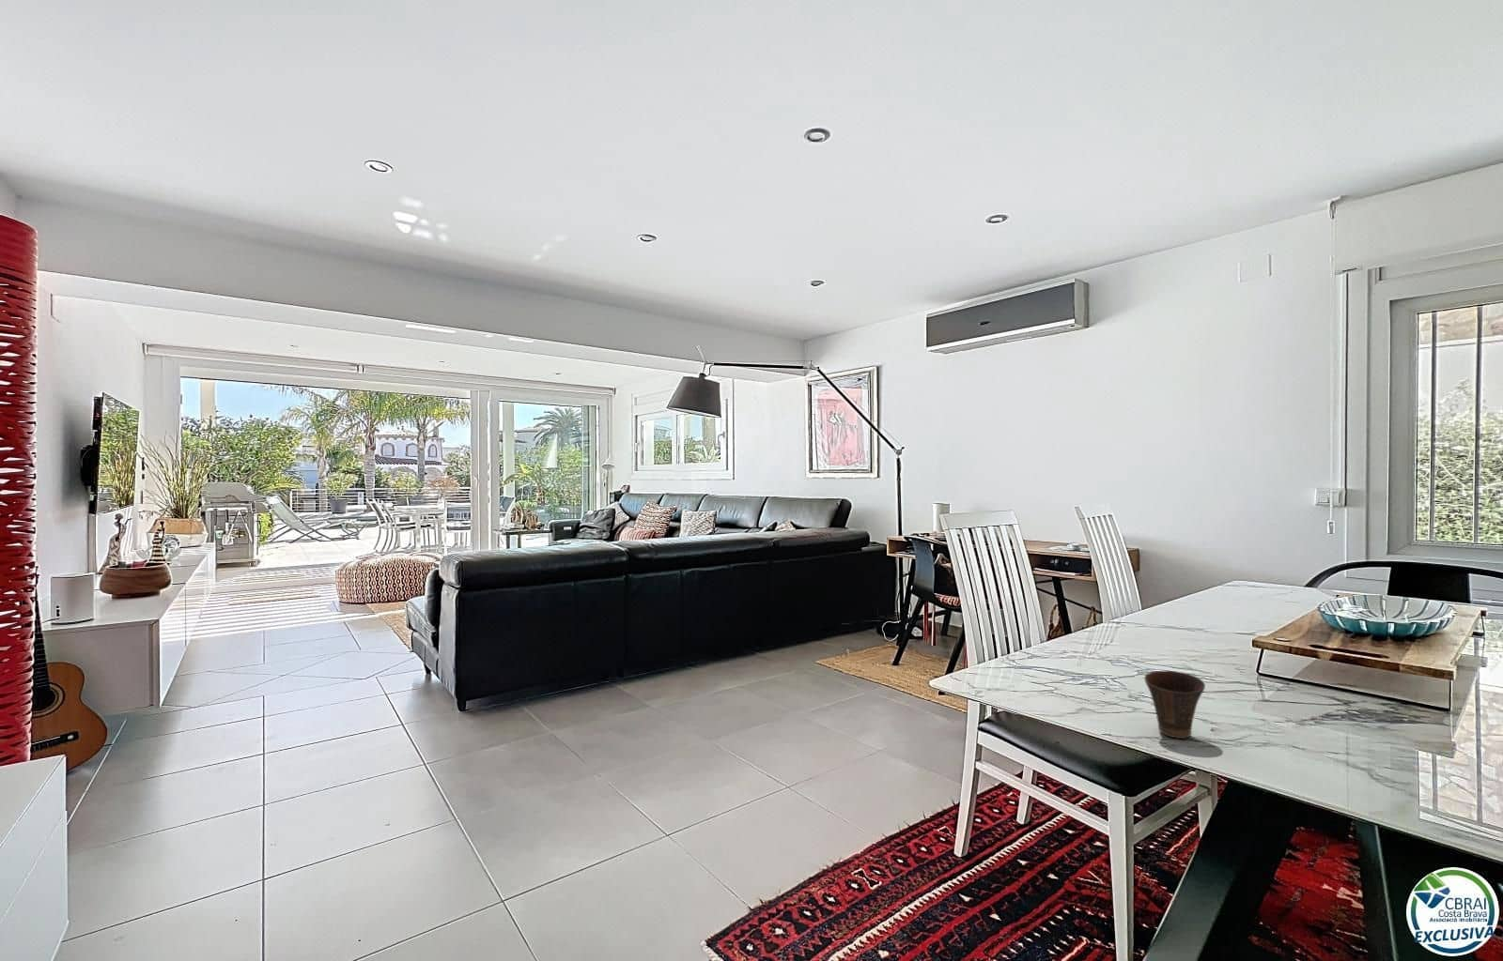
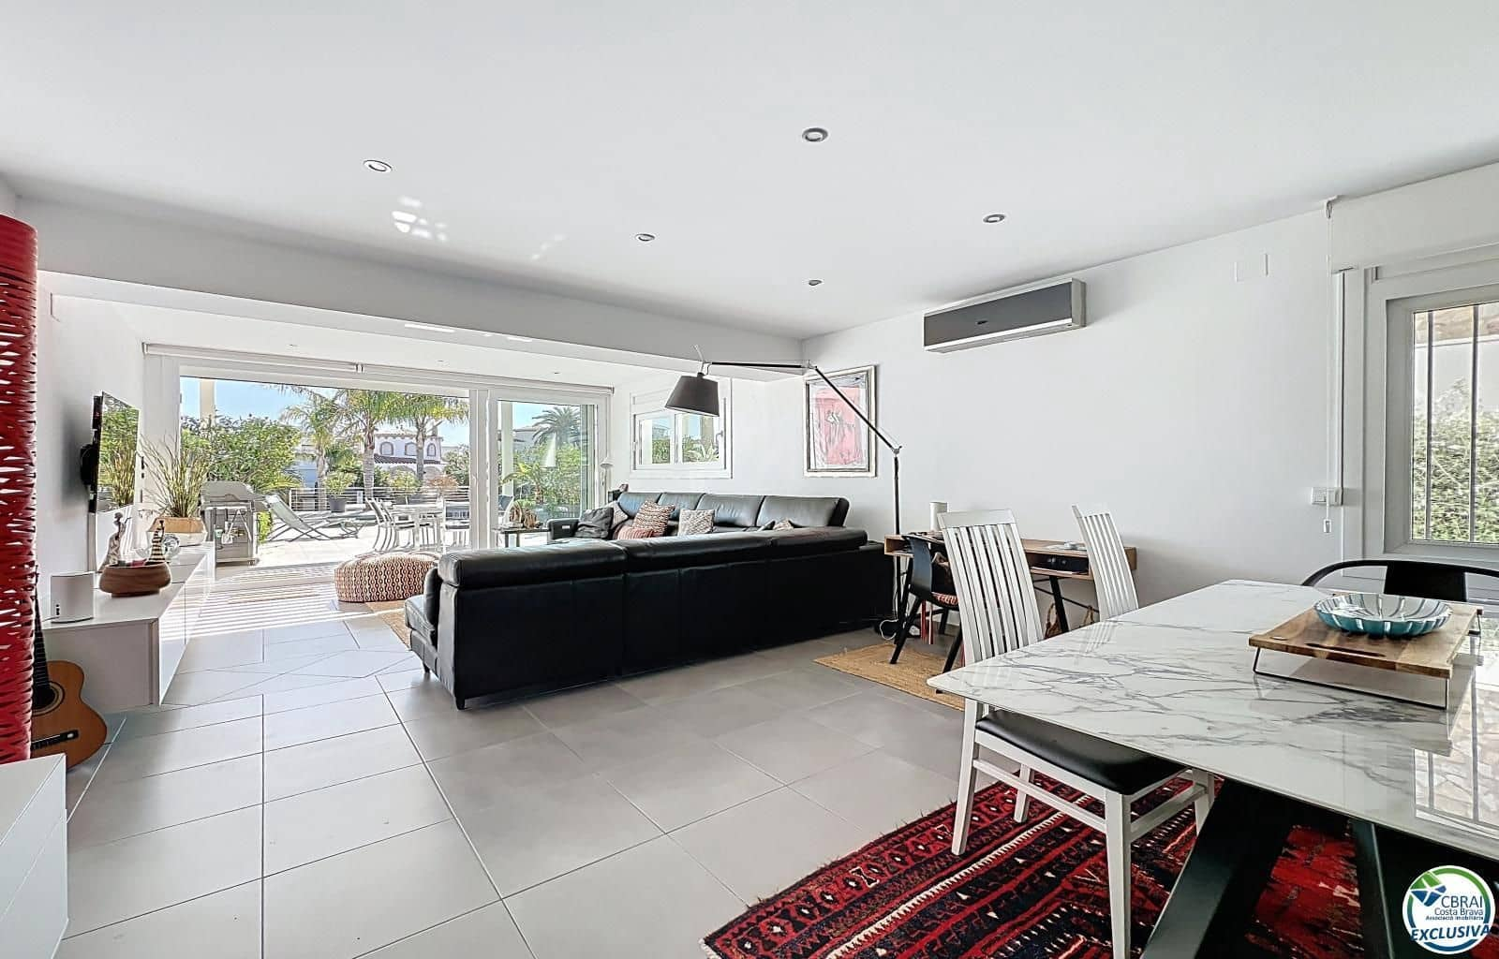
- cup [1144,670,1206,740]
